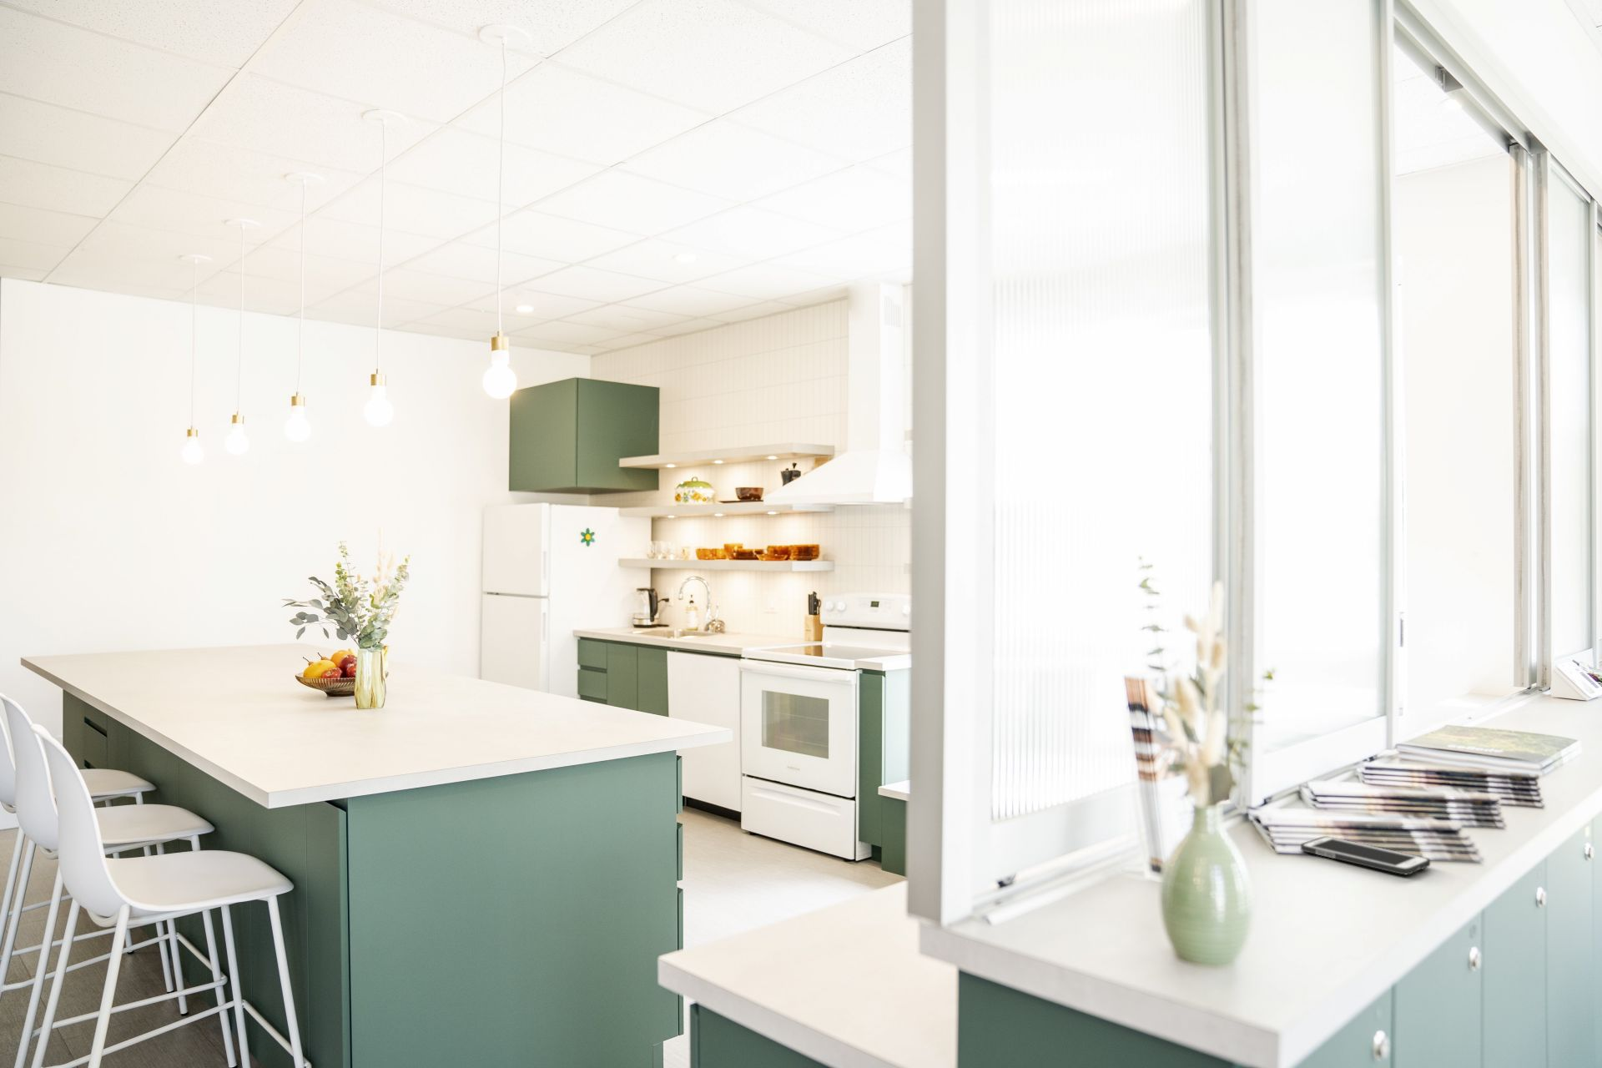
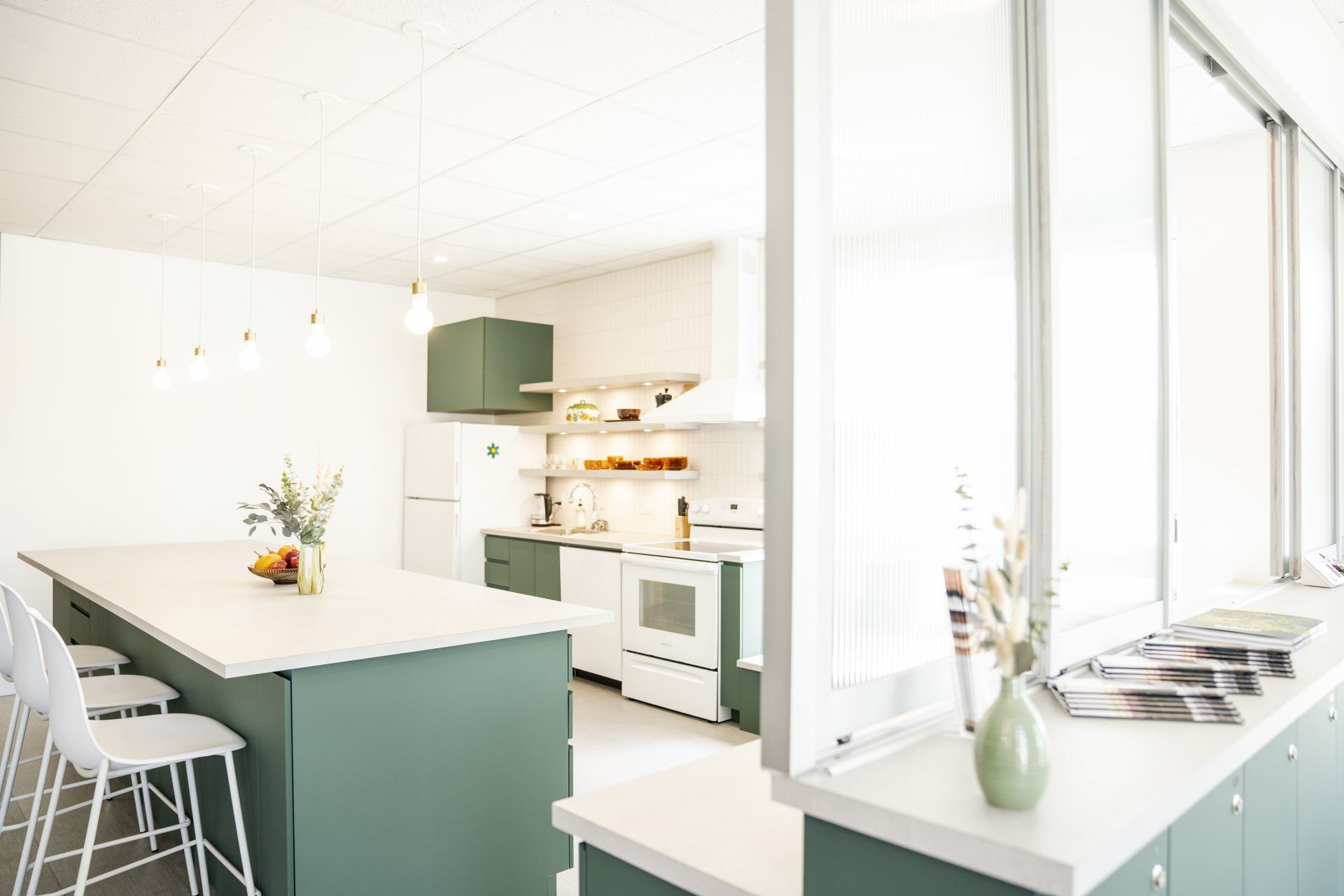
- cell phone [1300,836,1432,875]
